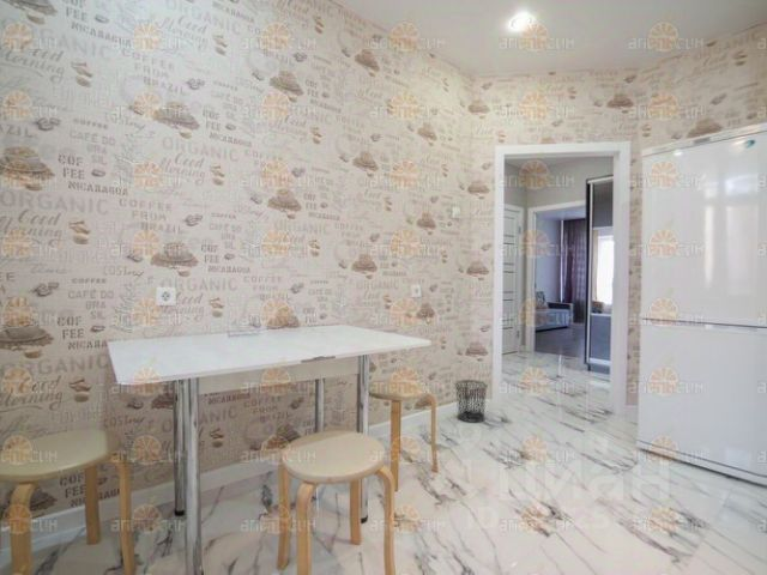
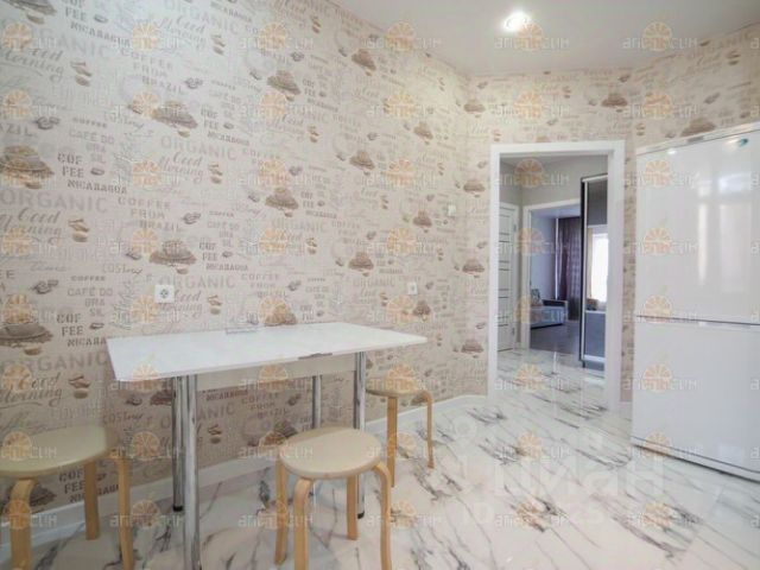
- waste bin [454,379,489,423]
